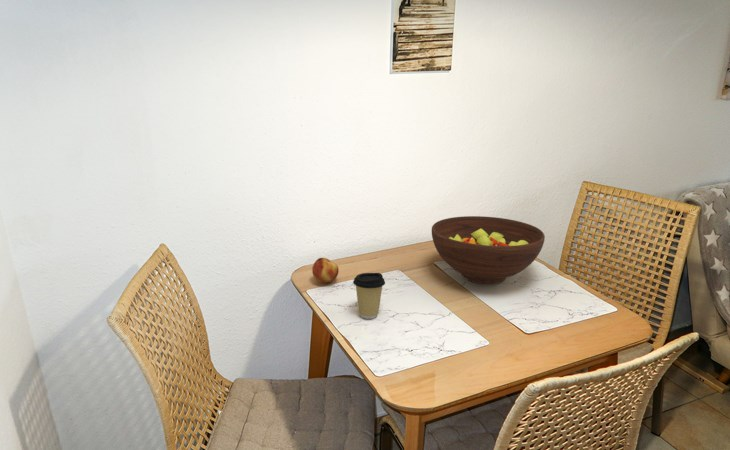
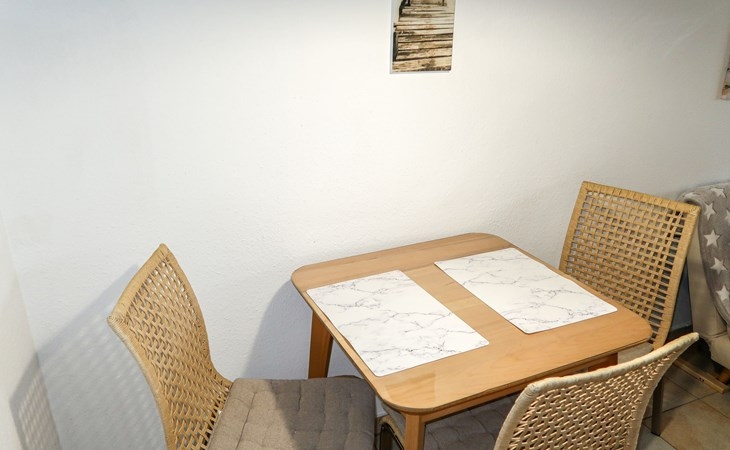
- fruit [311,257,340,284]
- fruit bowl [431,215,546,285]
- coffee cup [352,272,386,320]
